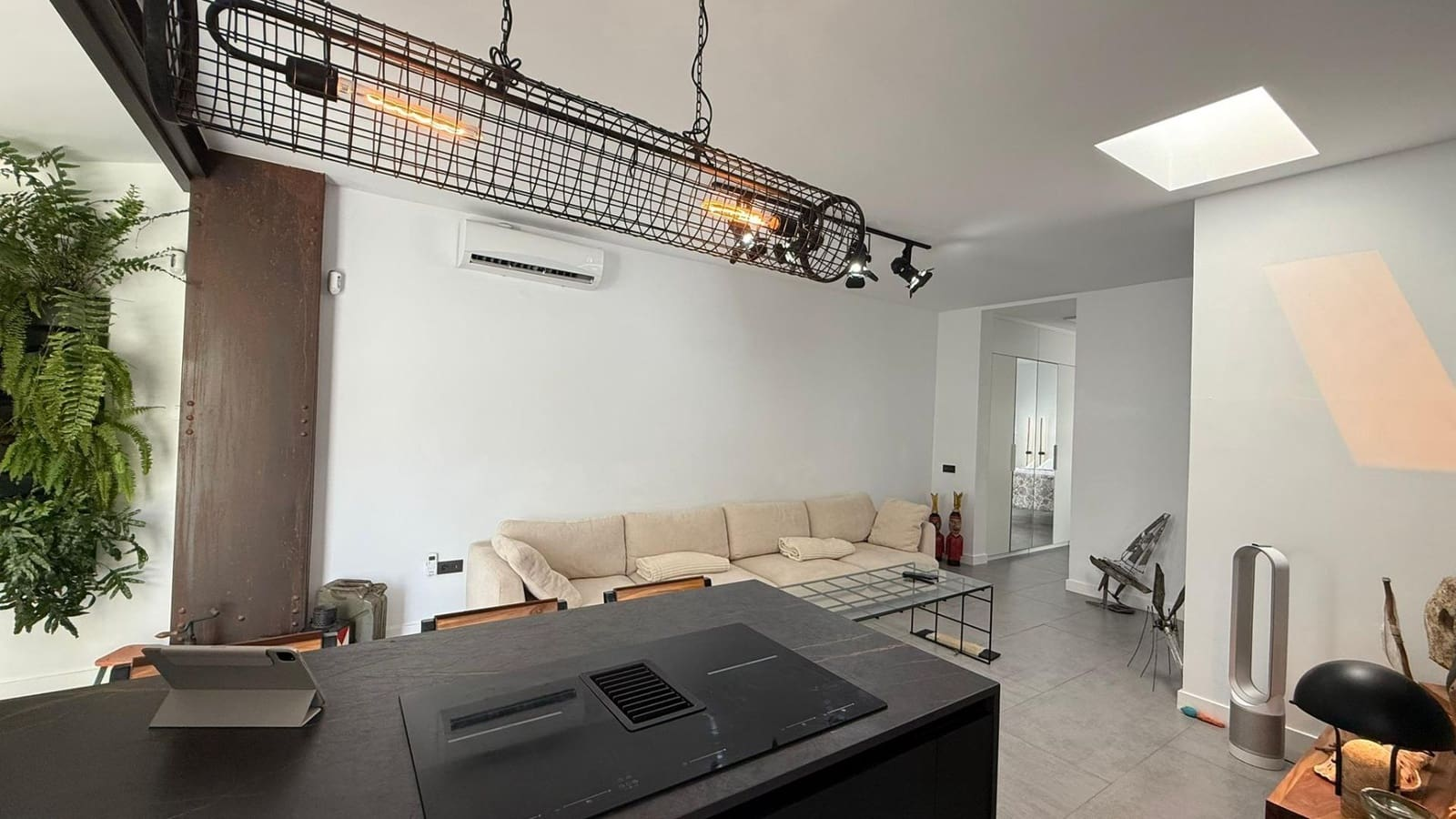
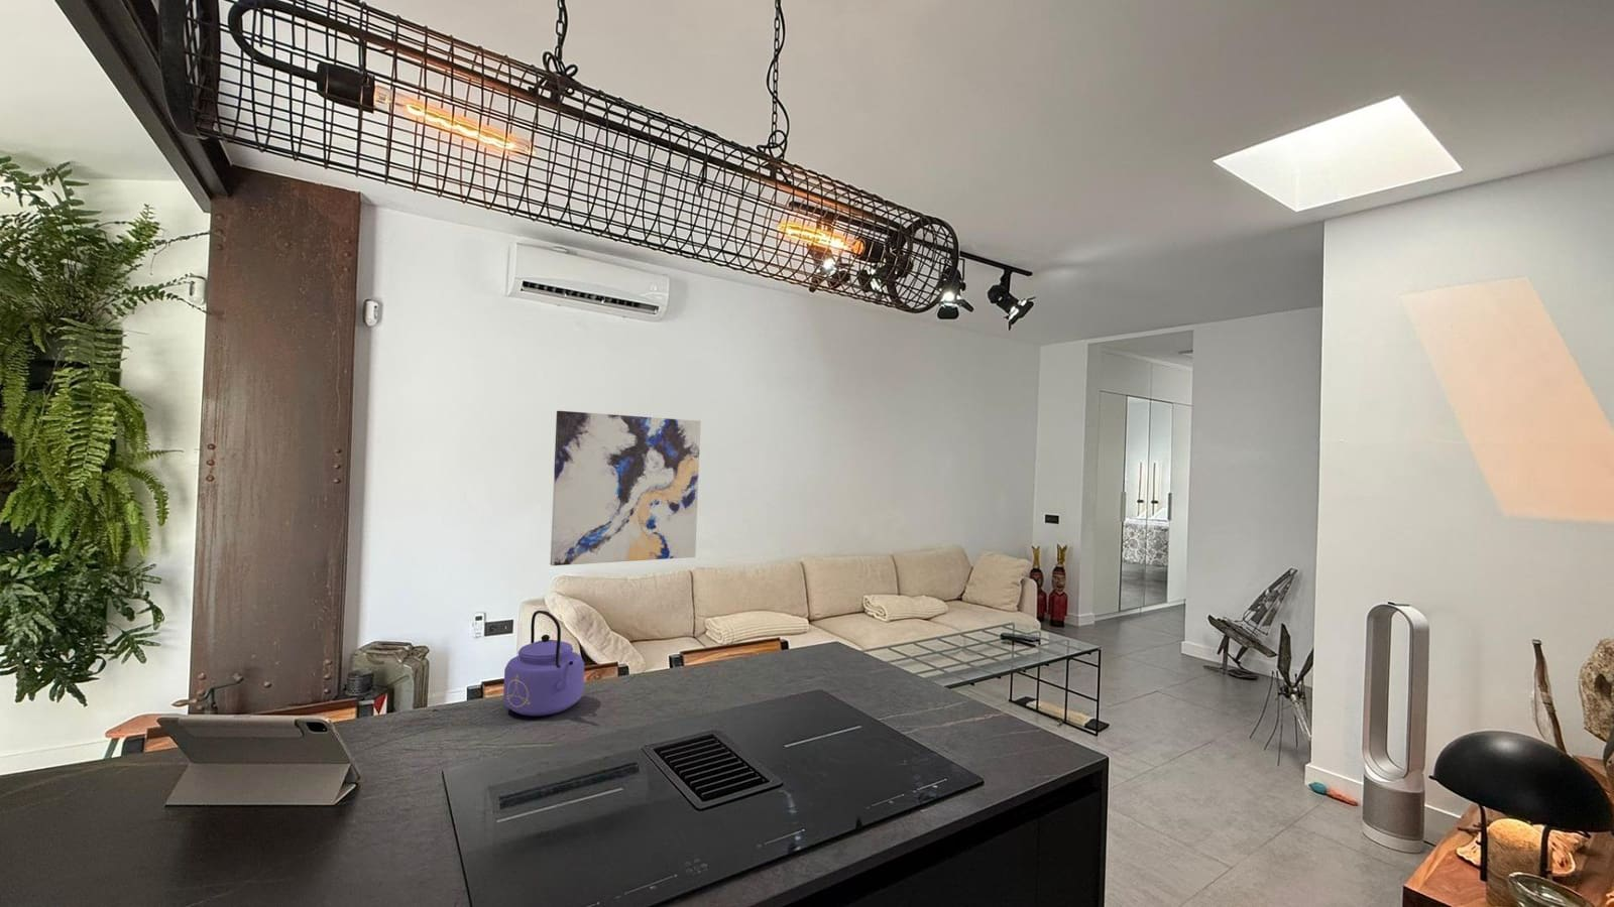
+ wall art [550,410,702,566]
+ kettle [502,610,585,718]
